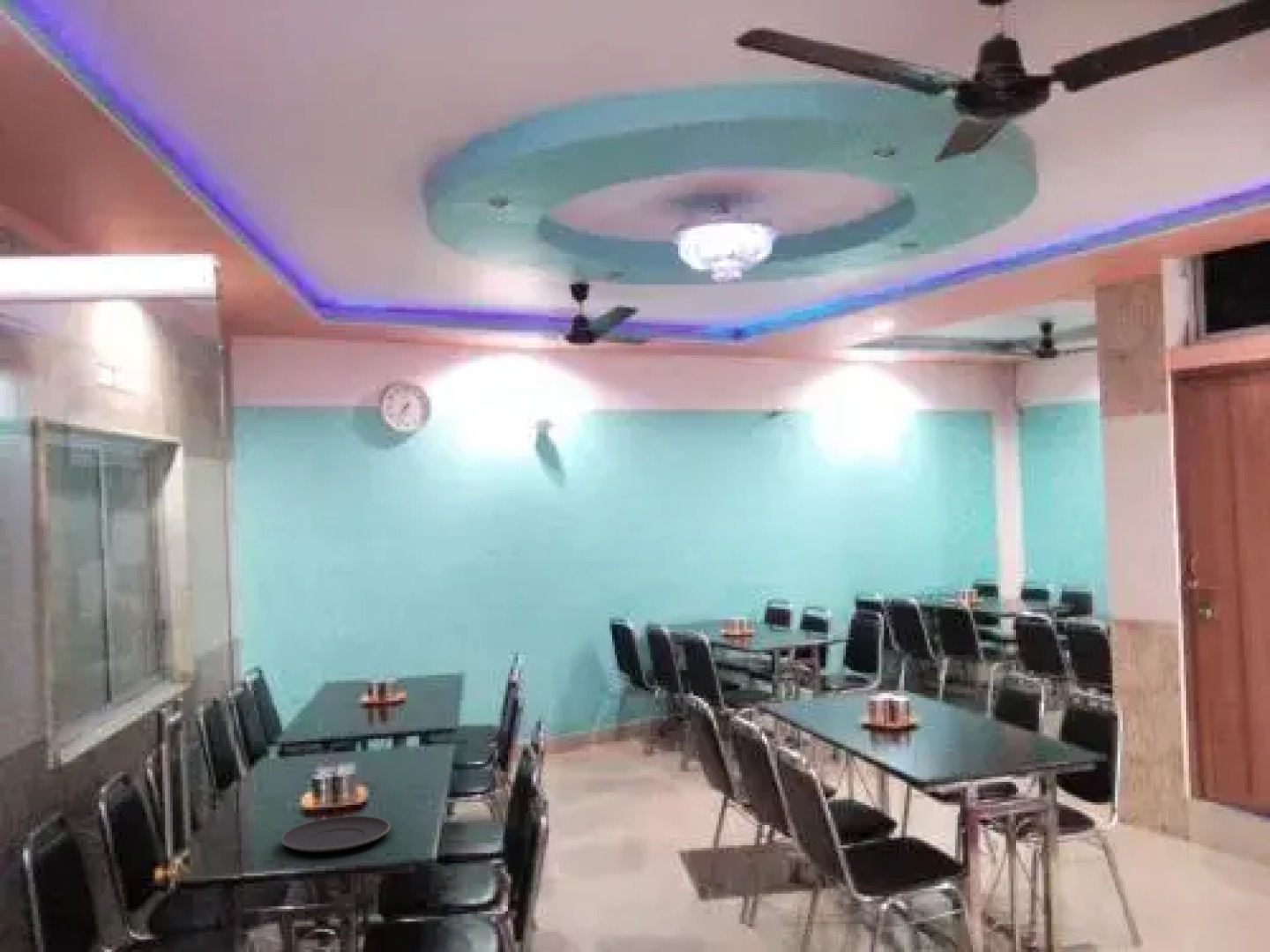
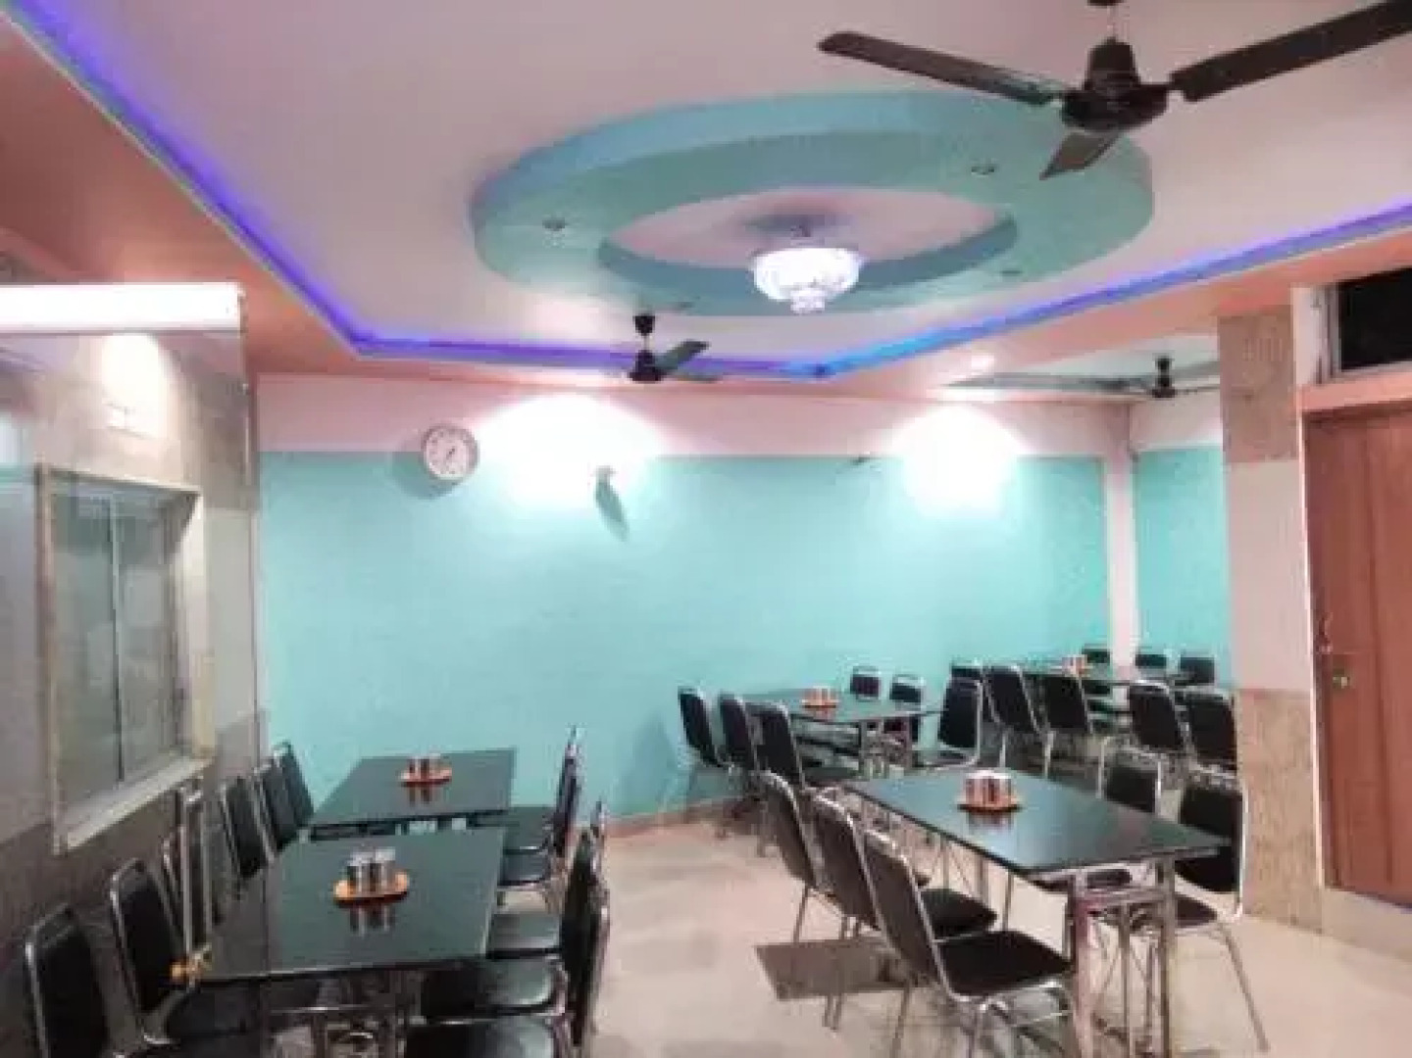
- plate [280,815,392,853]
